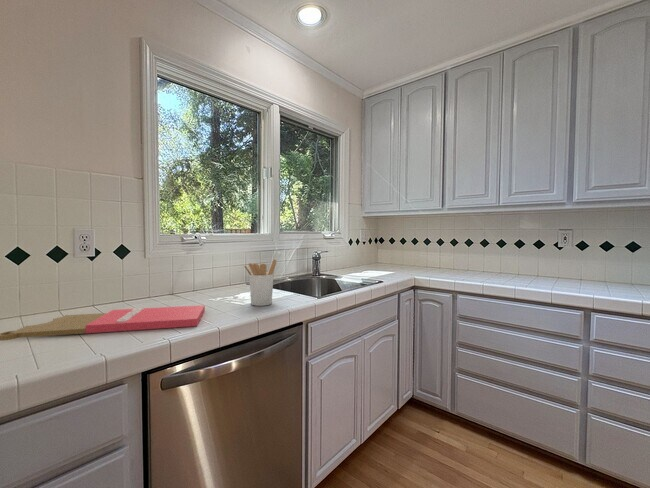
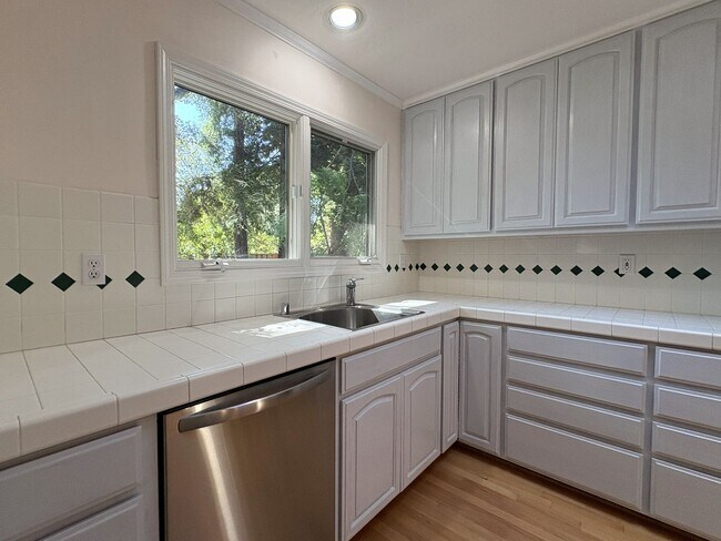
- utensil holder [243,258,277,307]
- cutting board [0,304,206,342]
